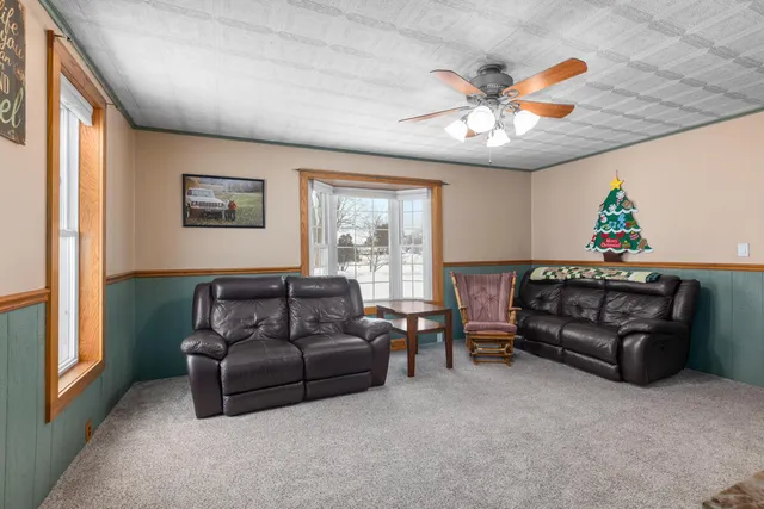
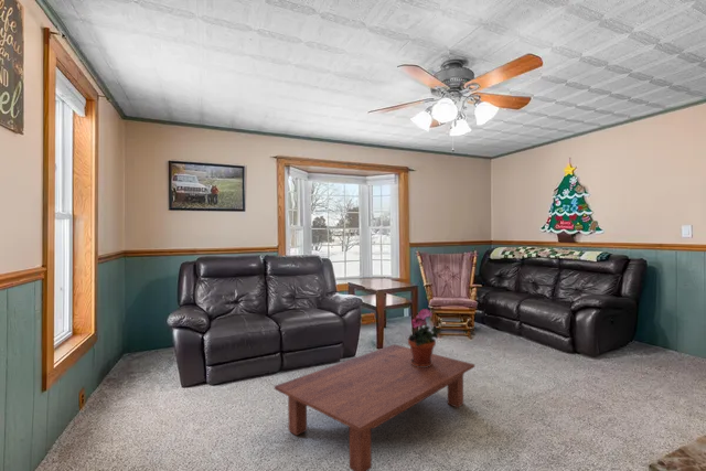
+ coffee table [274,343,475,471]
+ potted plant [407,308,441,367]
